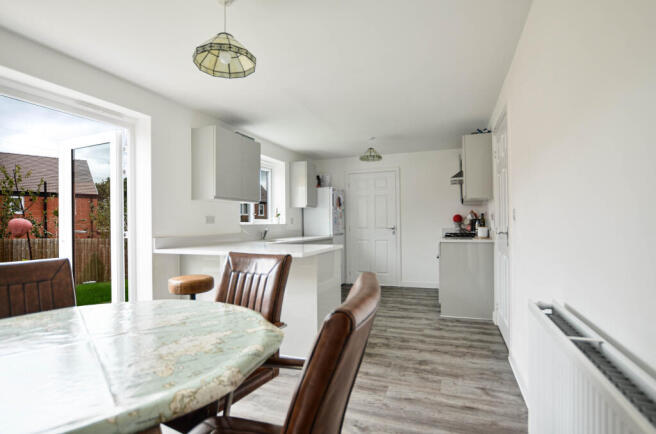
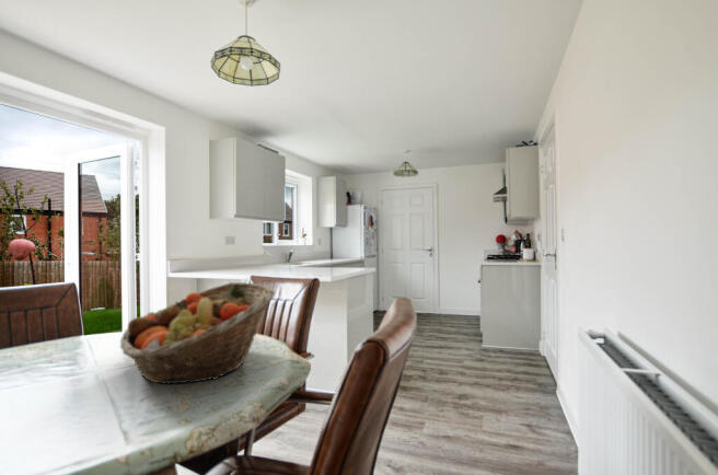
+ fruit basket [119,281,277,385]
